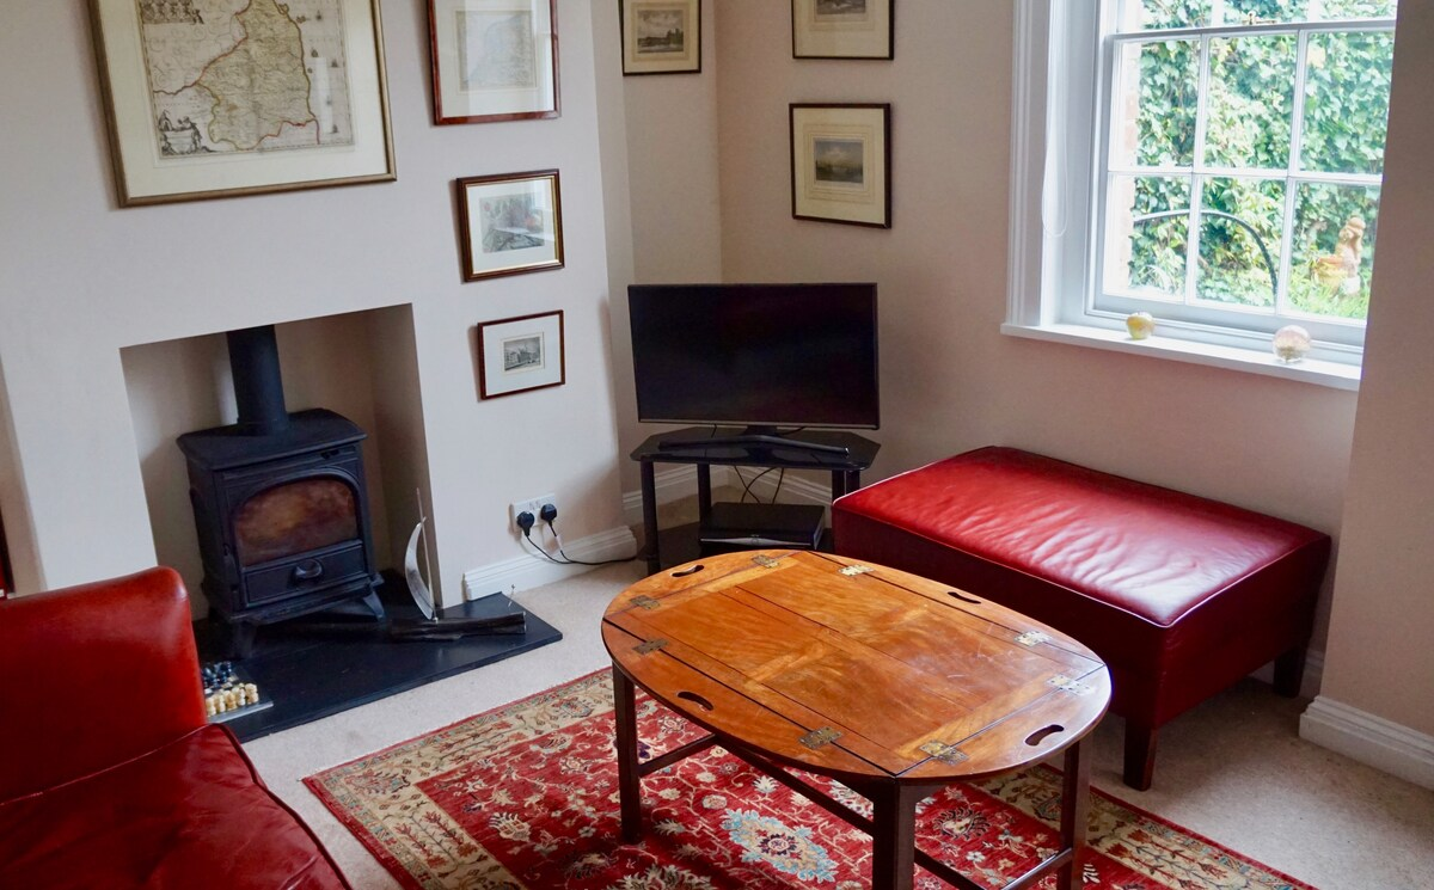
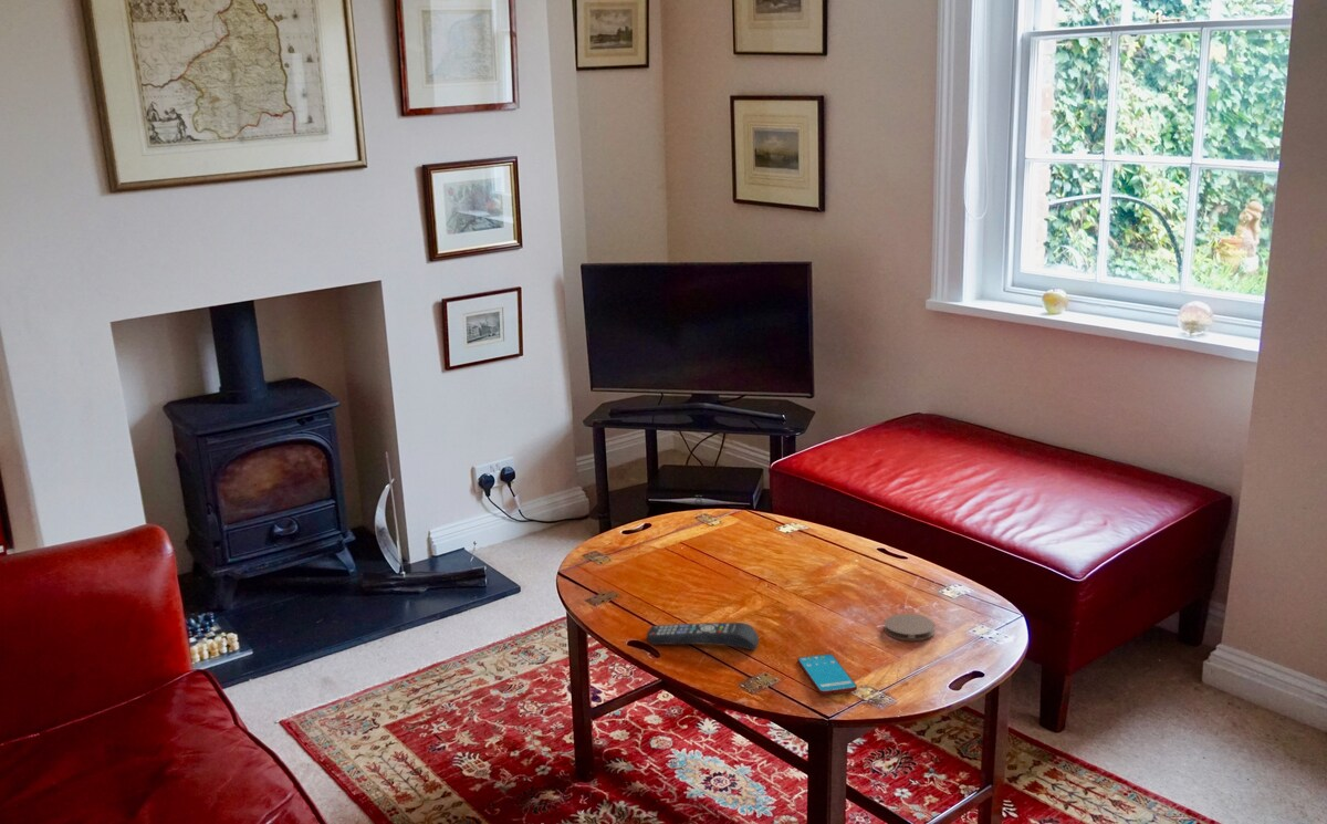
+ remote control [646,622,760,651]
+ coaster [884,613,936,642]
+ smartphone [797,653,858,696]
